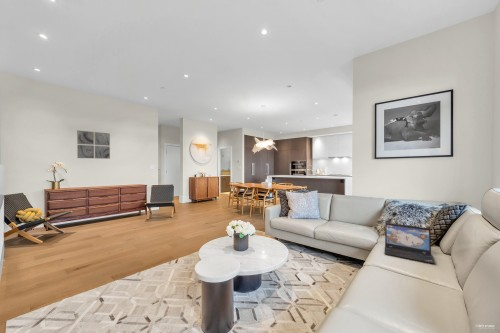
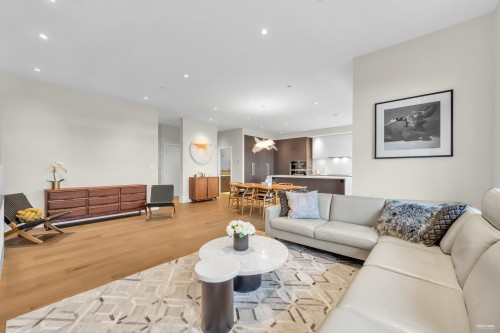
- laptop [384,222,436,265]
- wall art [76,130,111,160]
